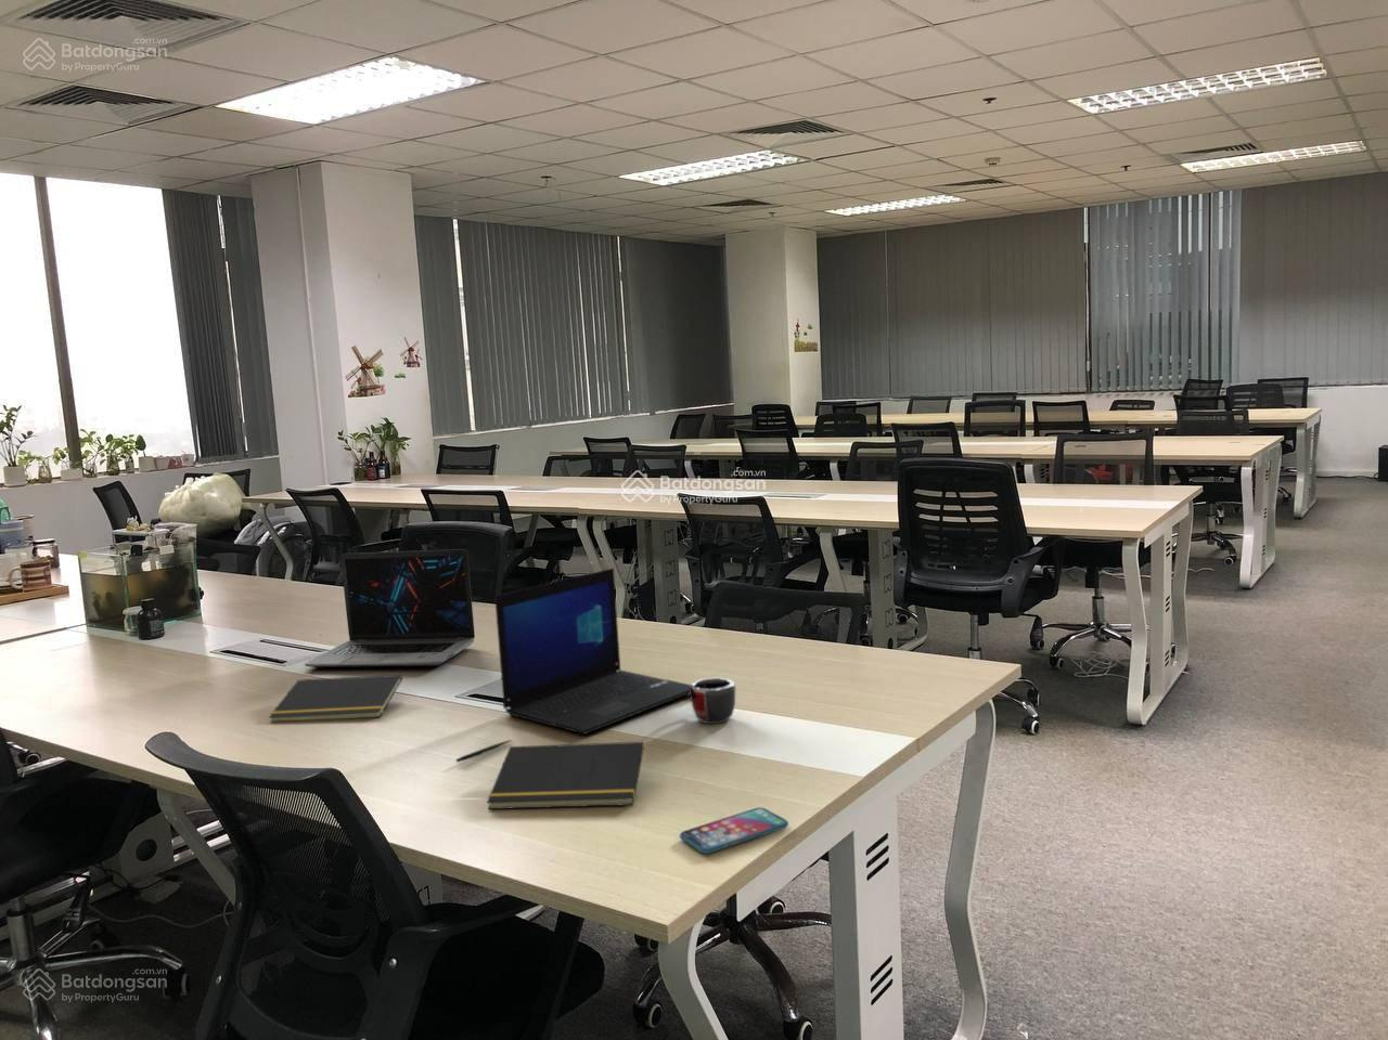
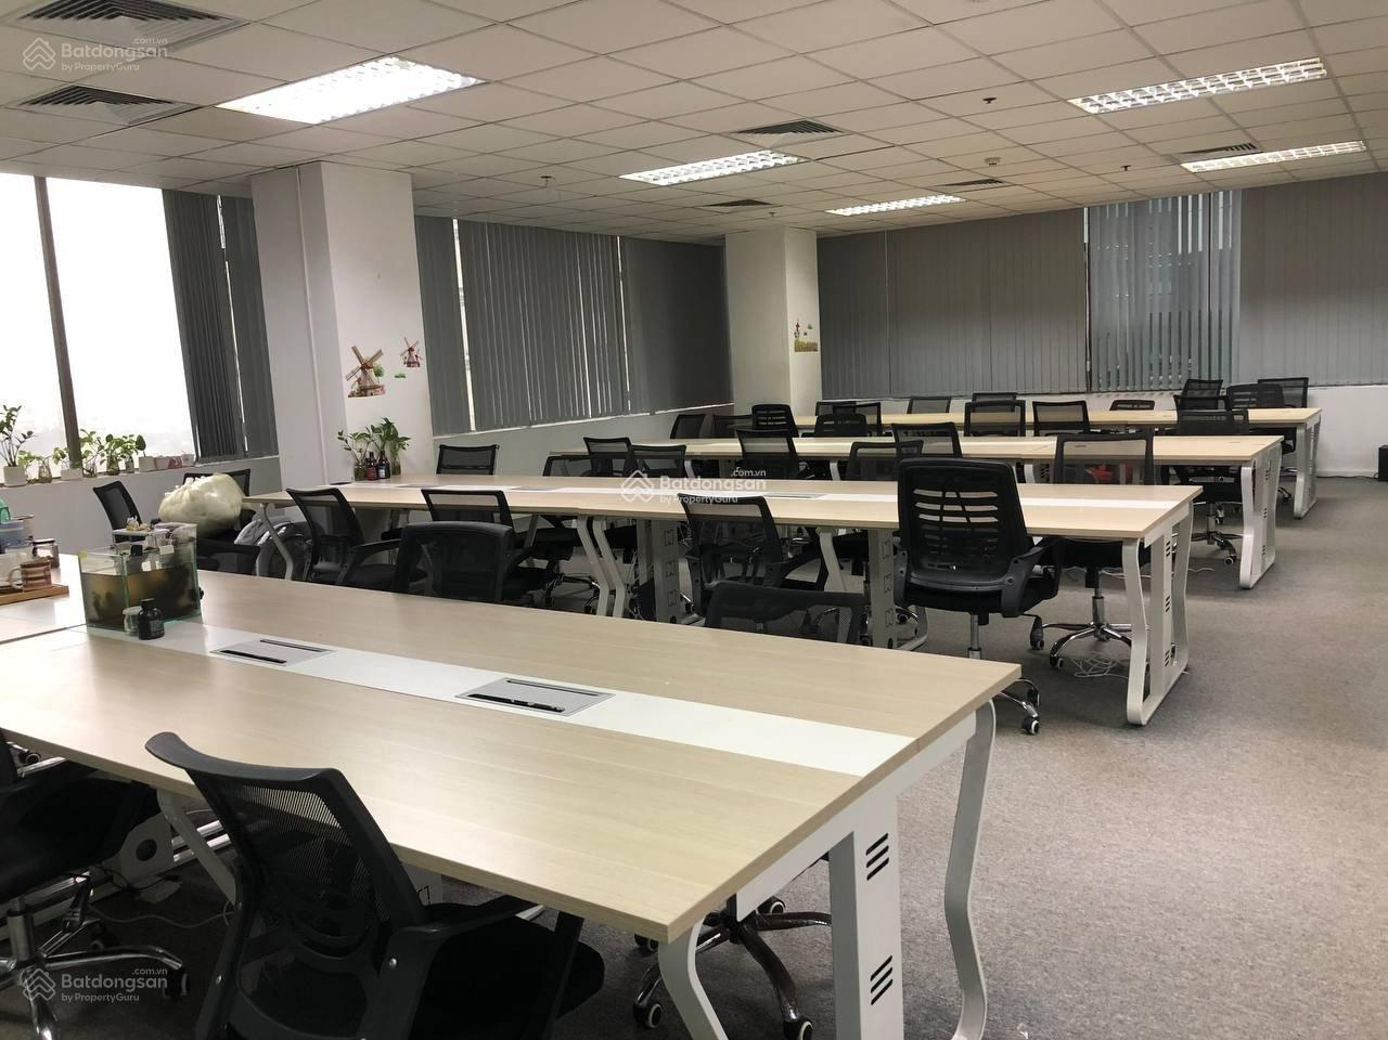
- notepad [268,674,403,721]
- laptop [304,548,477,669]
- notepad [486,741,645,811]
- laptop [494,567,691,735]
- pen [456,738,513,764]
- mug [689,677,737,724]
- smartphone [679,807,789,854]
